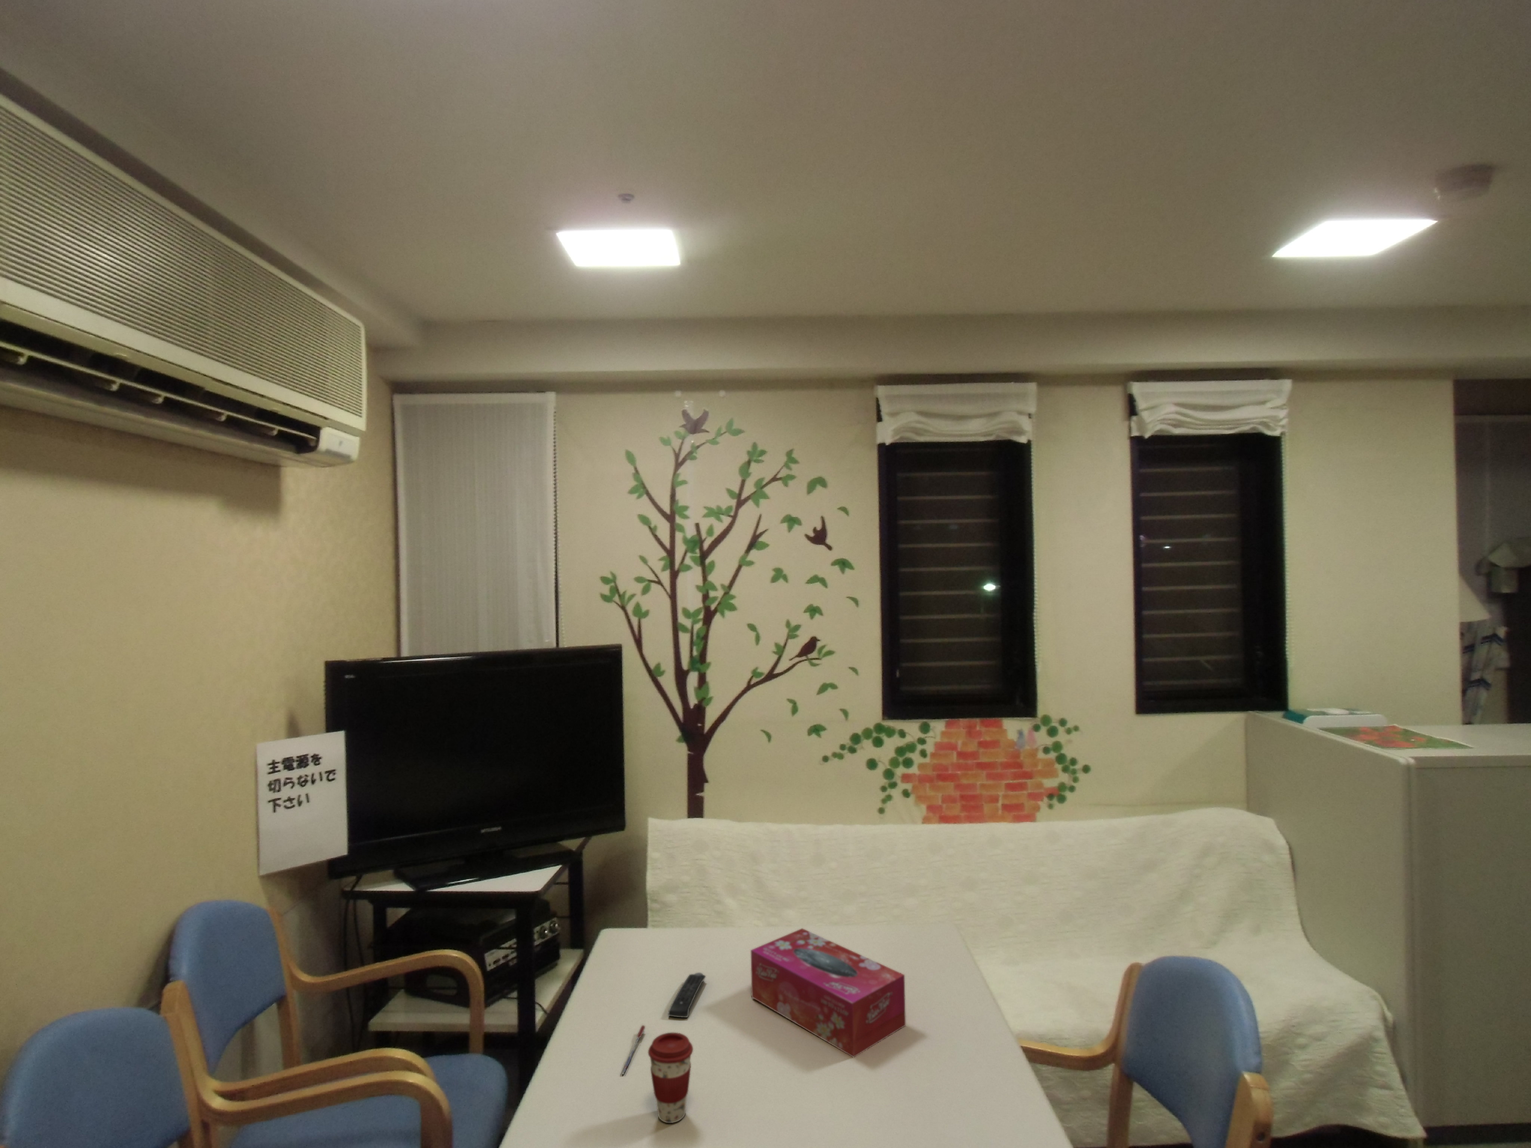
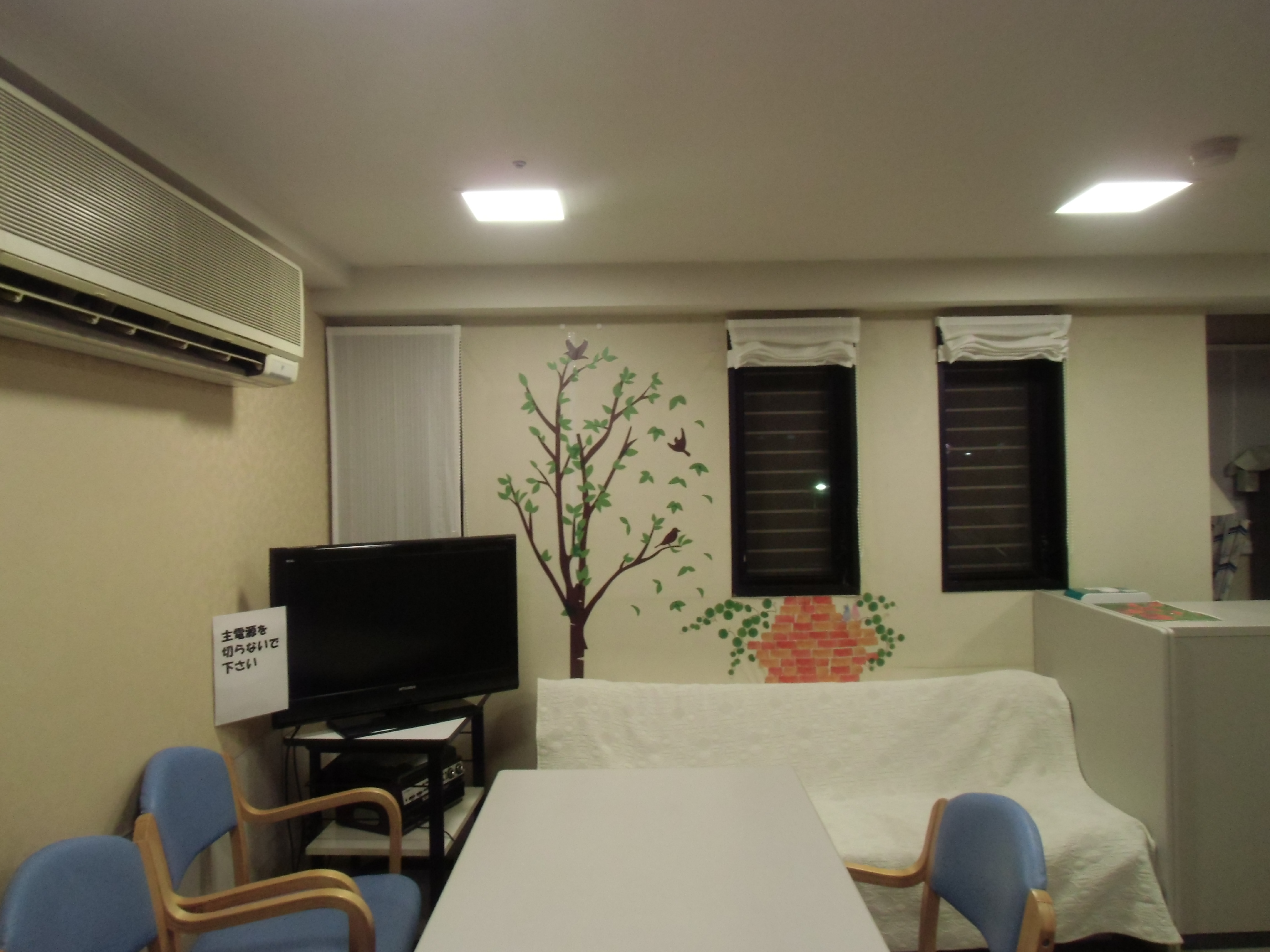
- pen [620,1025,646,1076]
- remote control [668,972,706,1018]
- tissue box [750,927,907,1058]
- coffee cup [647,1032,693,1124]
